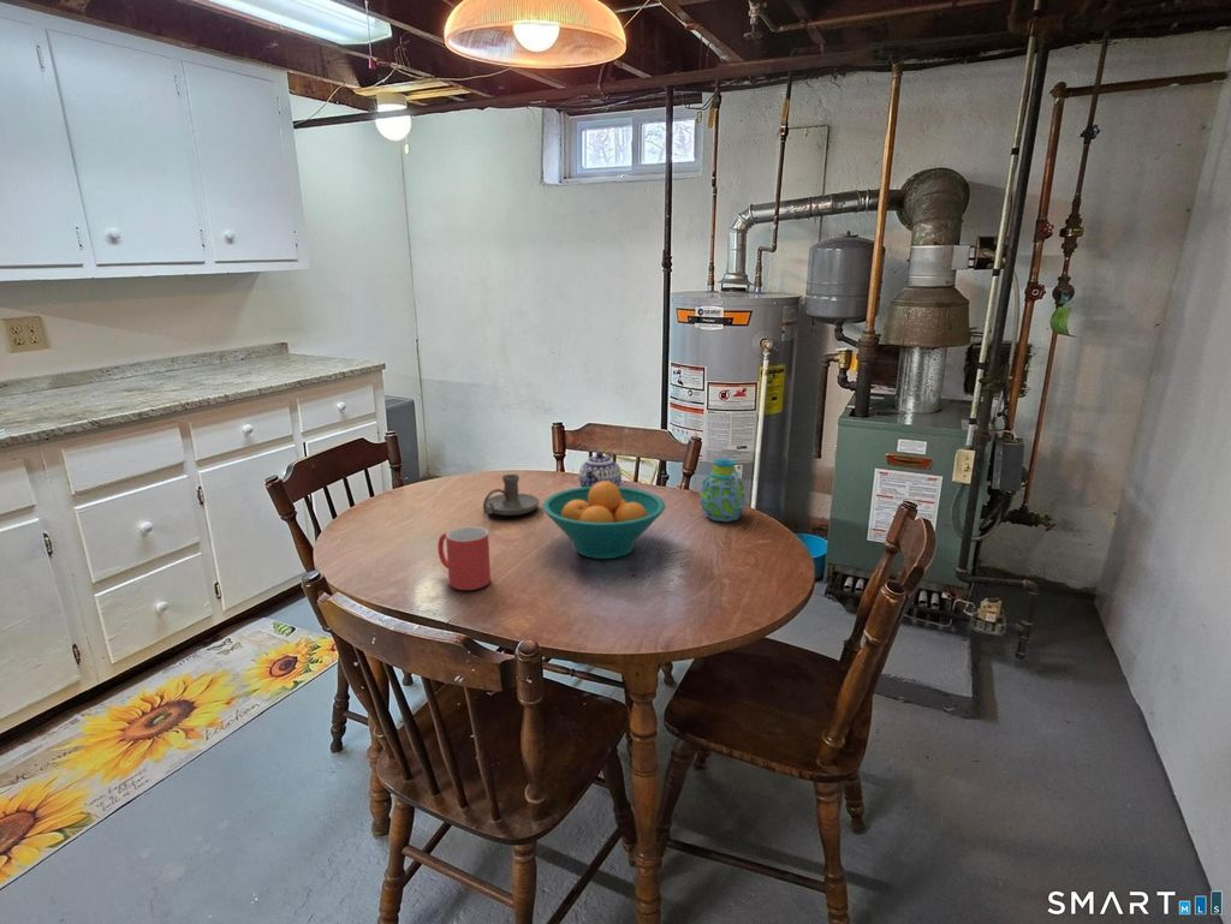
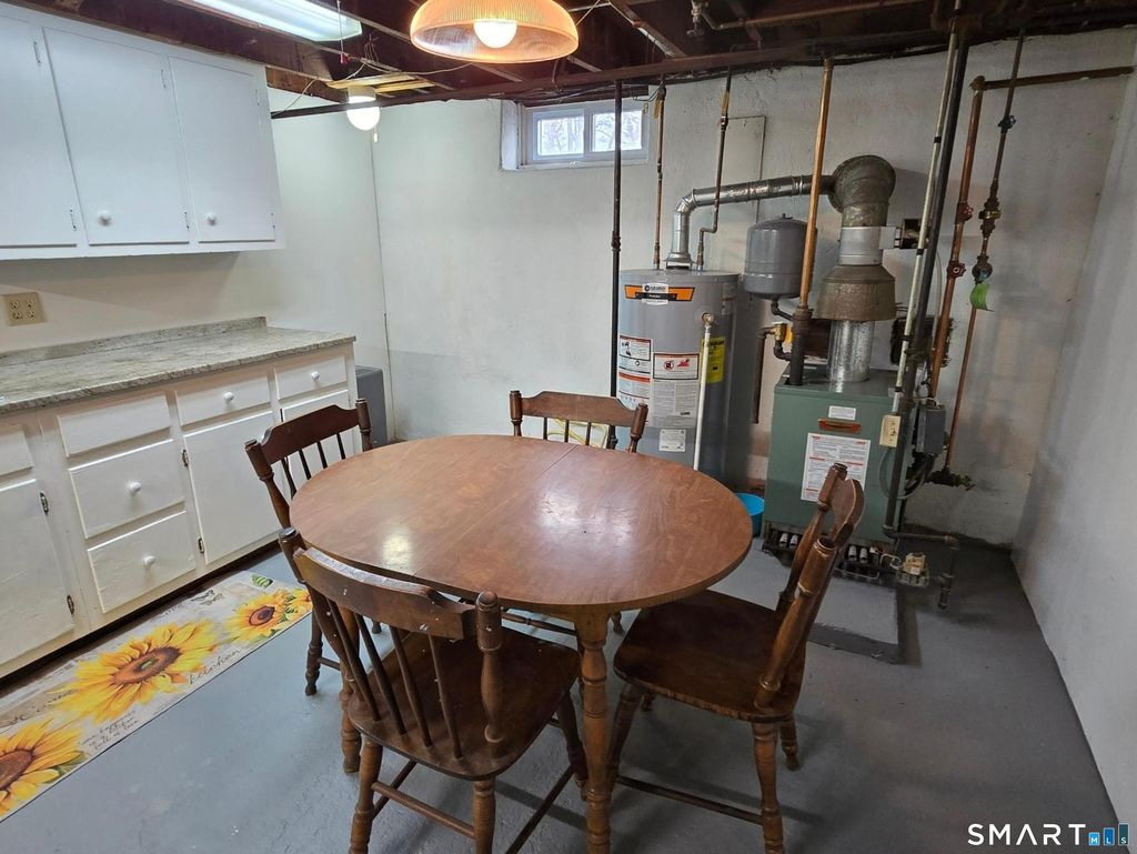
- mug [436,525,492,591]
- teapot [578,451,623,488]
- mug [698,458,747,523]
- fruit bowl [541,481,666,560]
- candle holder [482,473,540,517]
